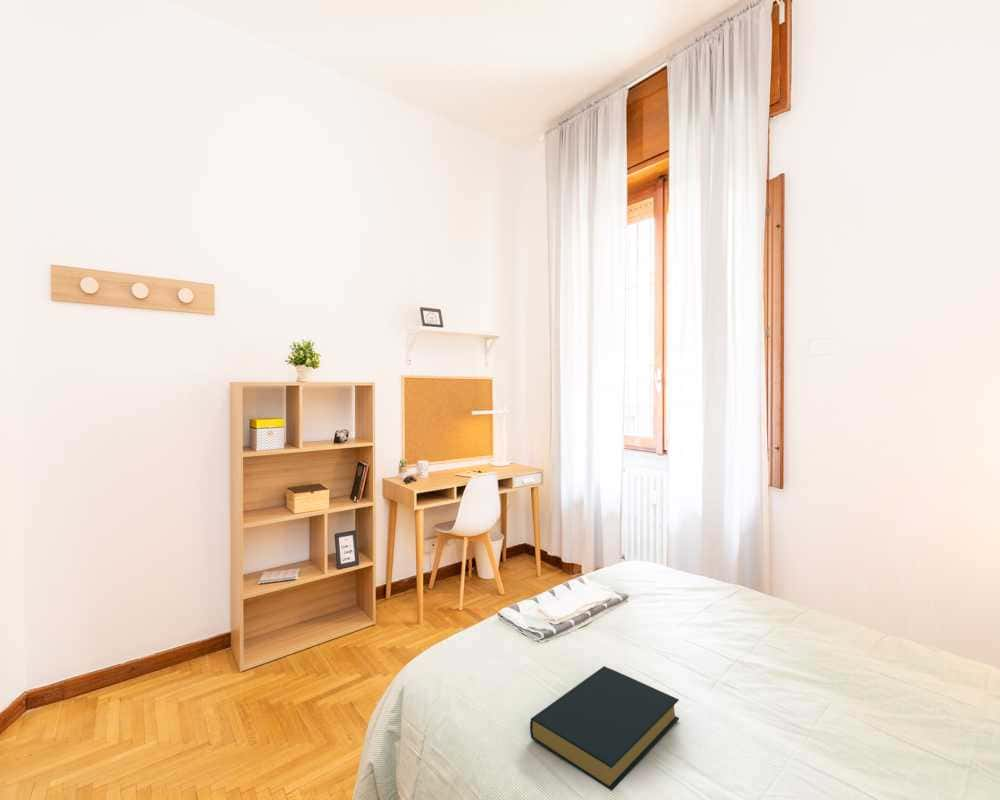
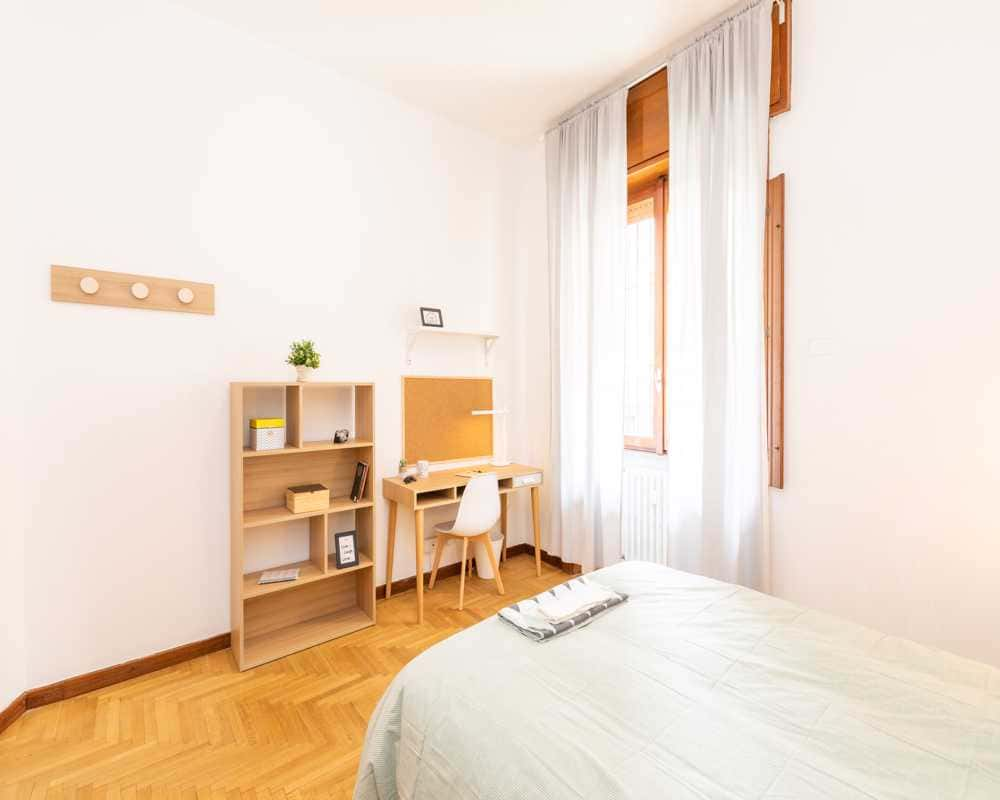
- hardback book [529,665,680,792]
